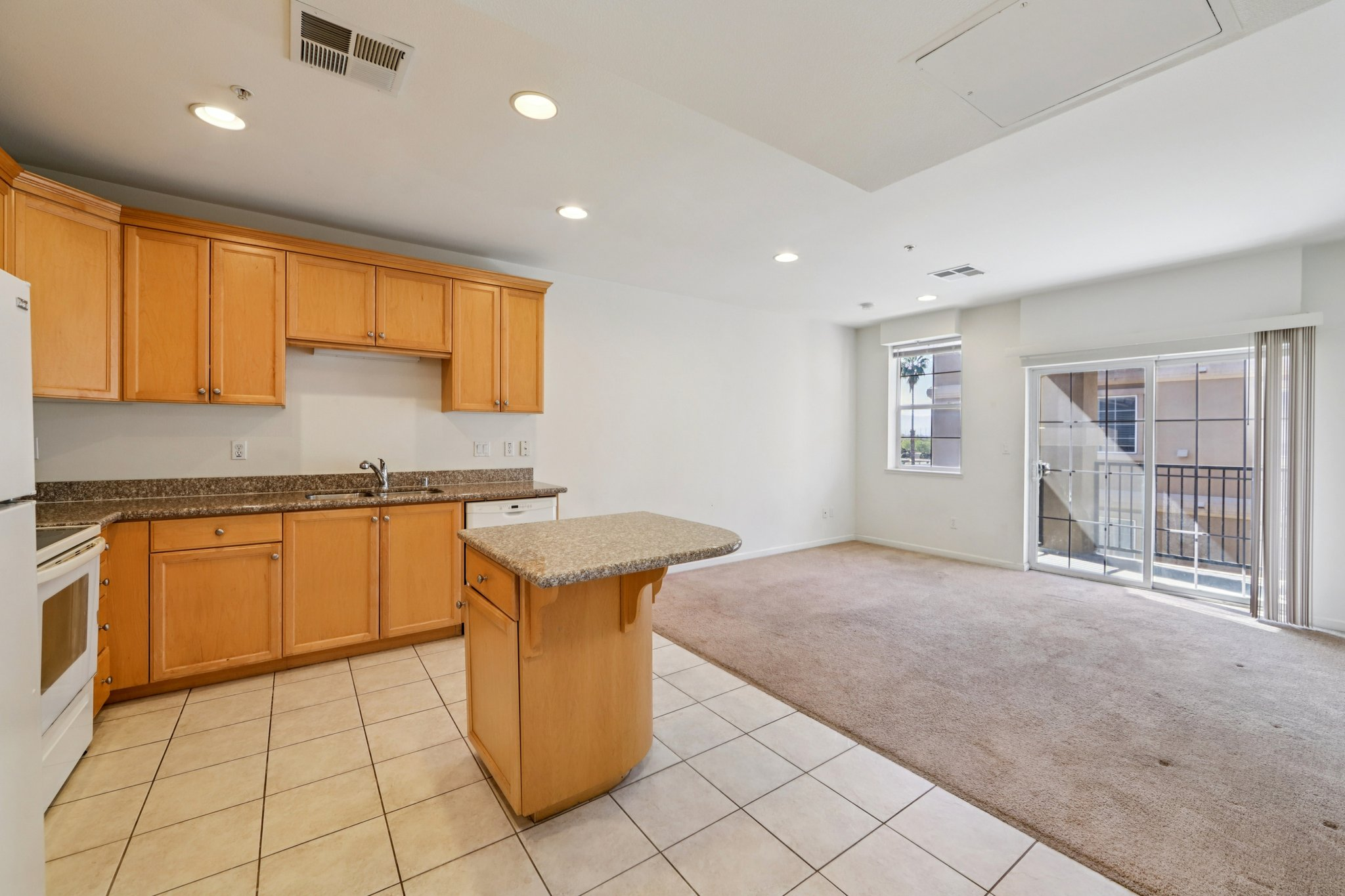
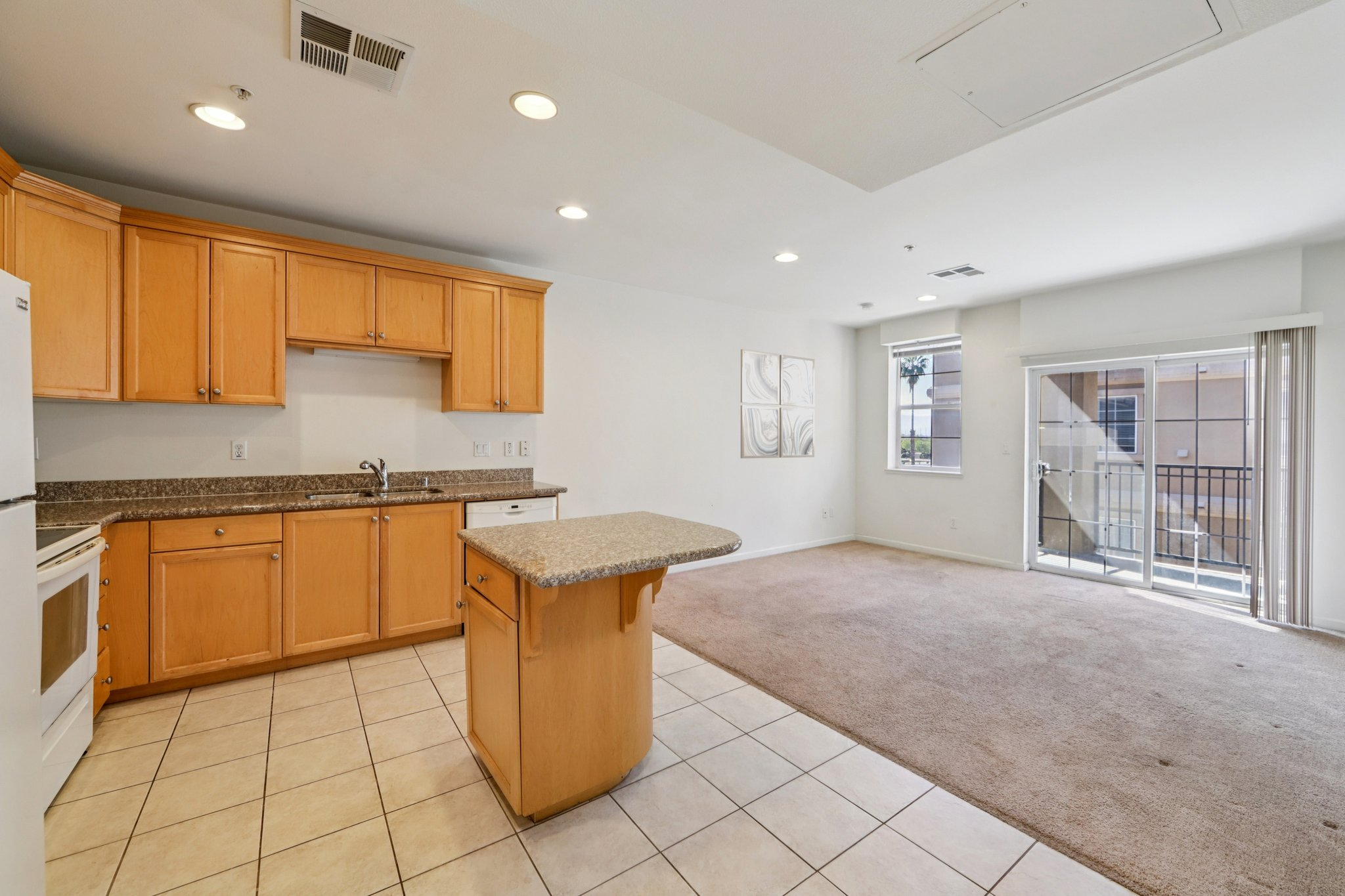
+ wall art [740,349,815,459]
